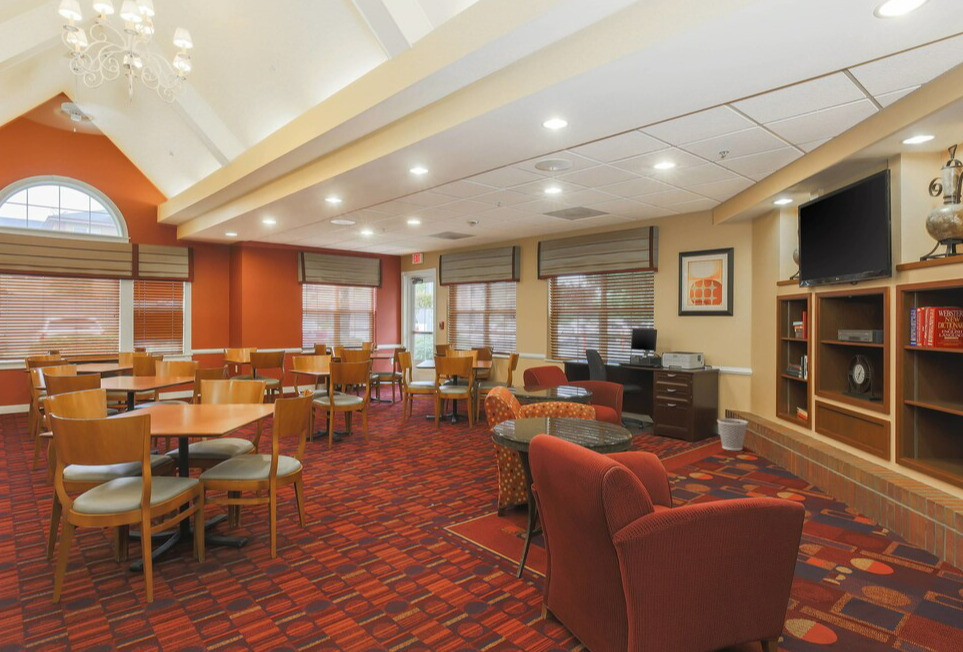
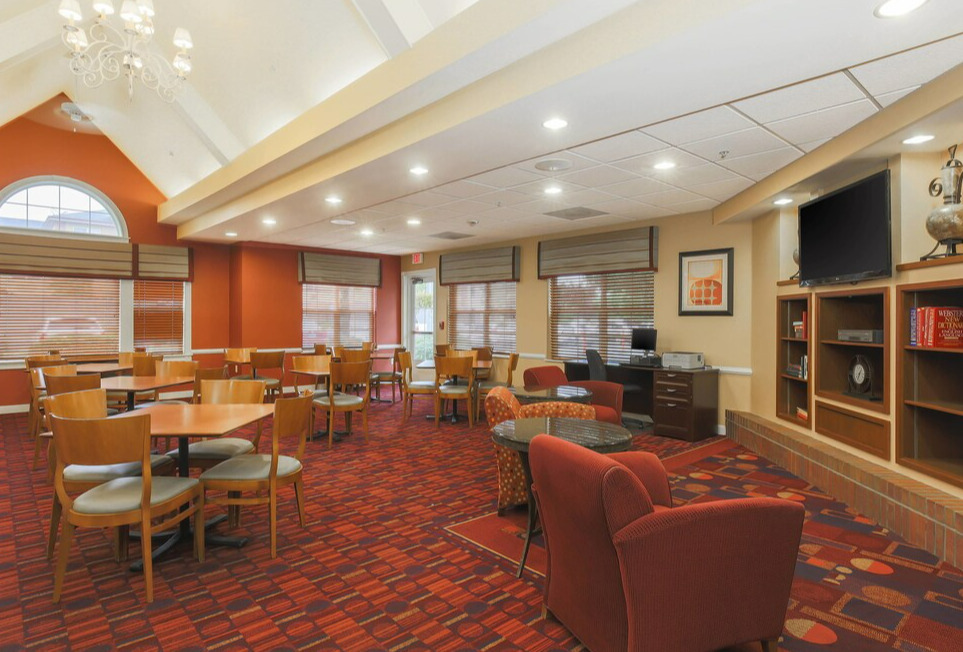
- wastebasket [716,417,749,451]
